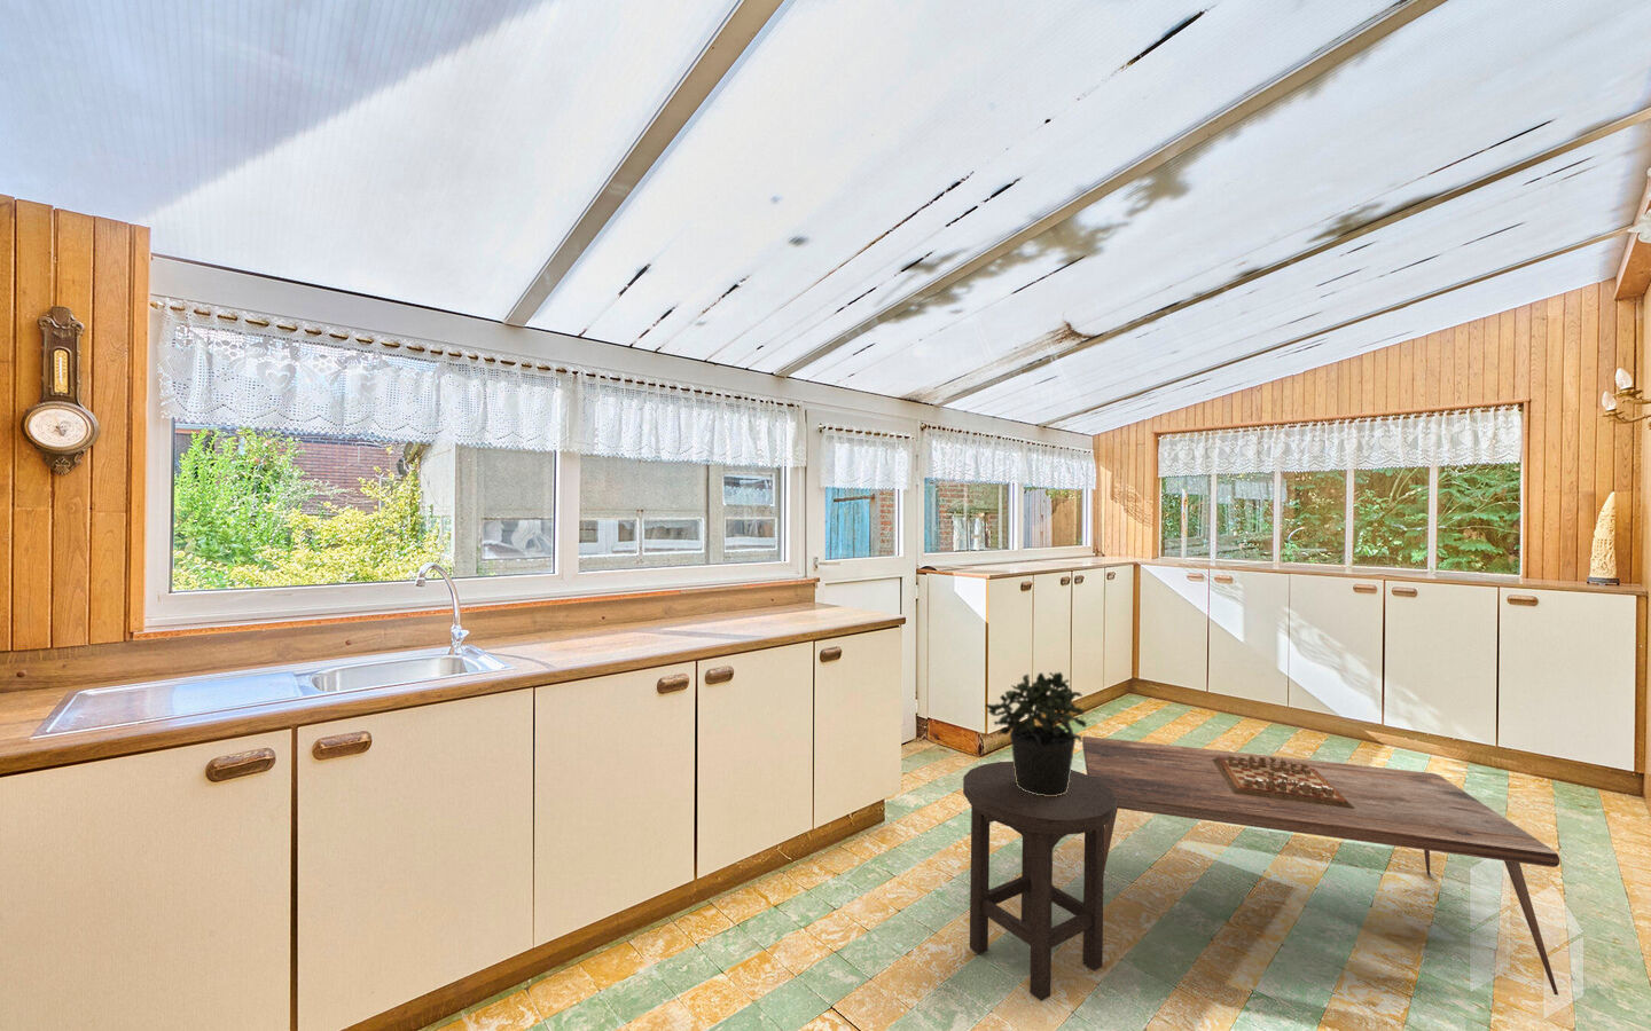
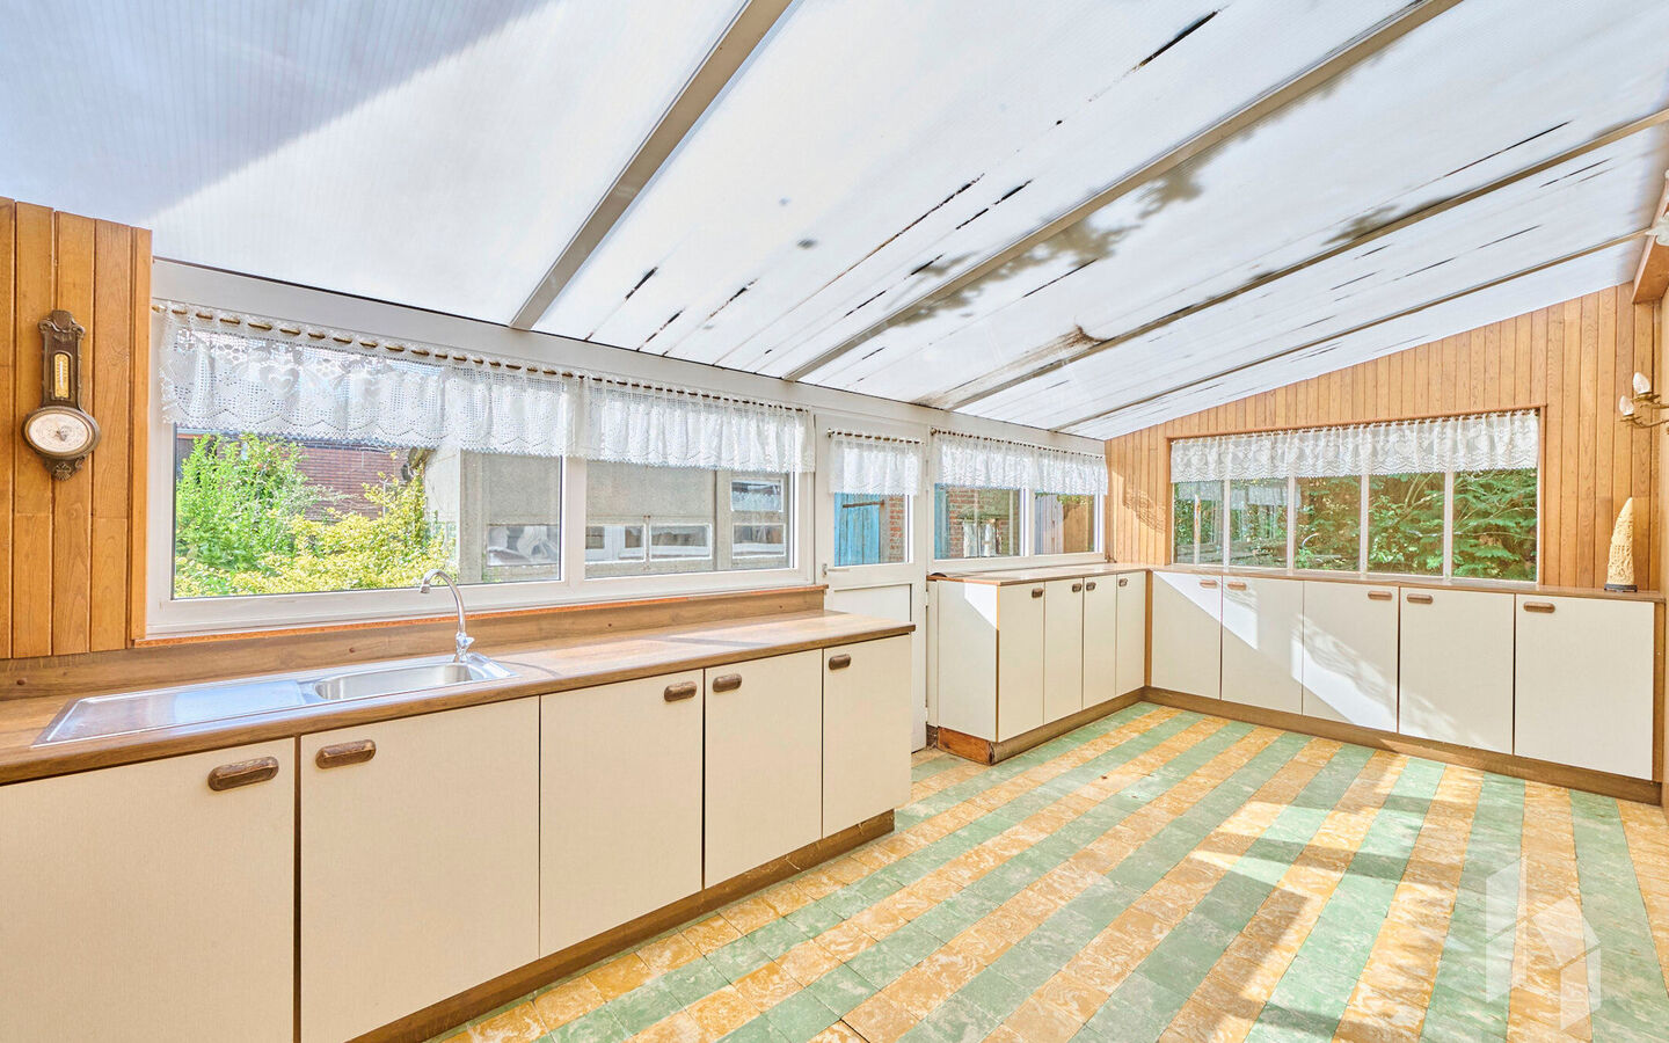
- coffee table [1082,735,1561,997]
- stool [962,760,1117,1002]
- potted plant [984,671,1088,796]
